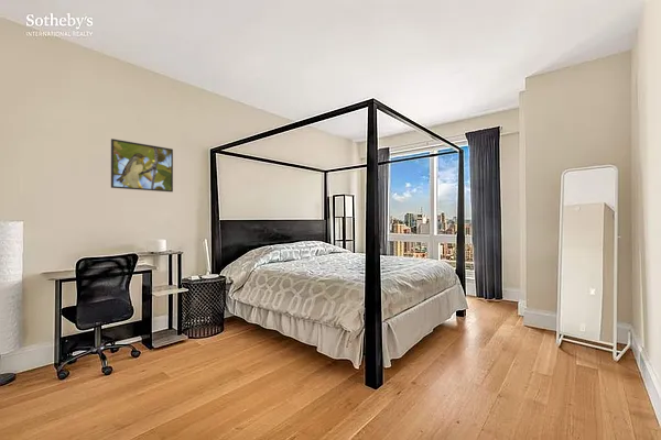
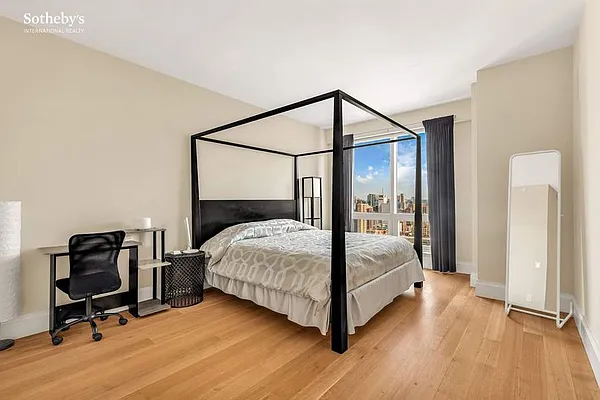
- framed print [110,138,174,193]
